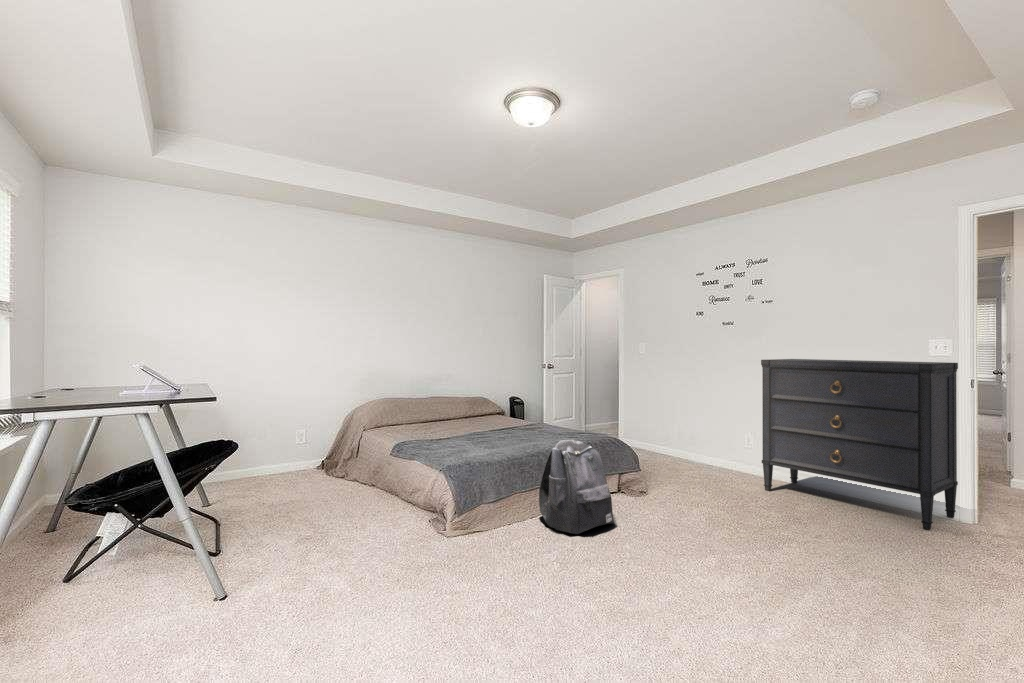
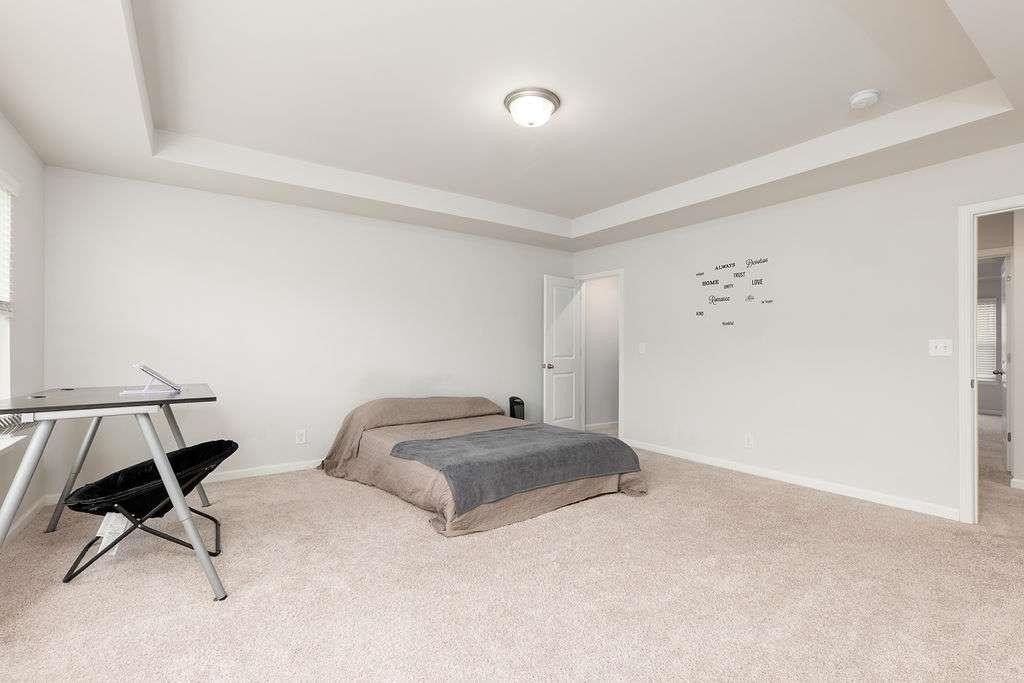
- backpack [538,439,615,535]
- dresser [760,358,959,531]
